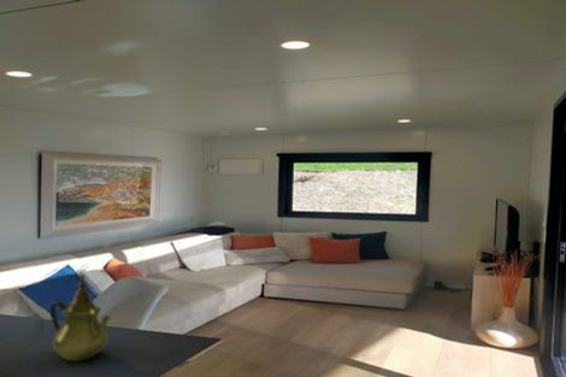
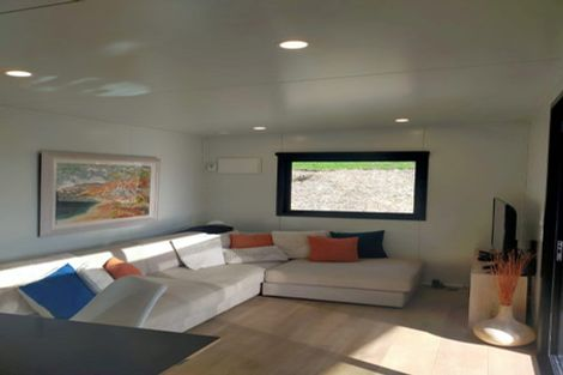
- teapot [49,273,113,363]
